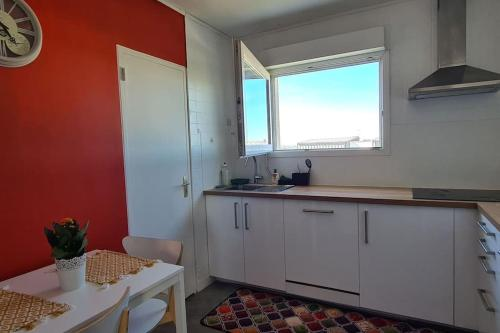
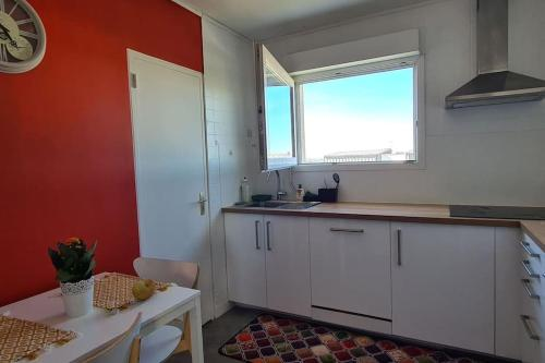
+ fruit [131,278,157,301]
